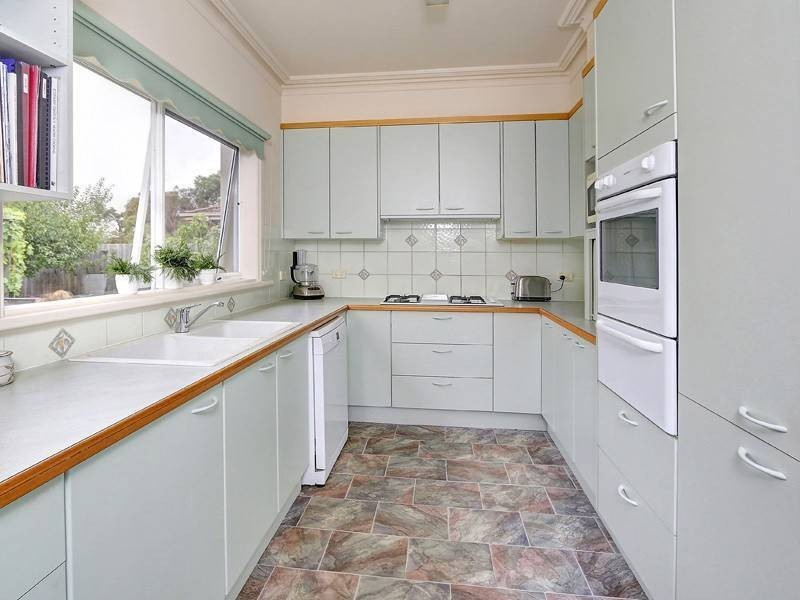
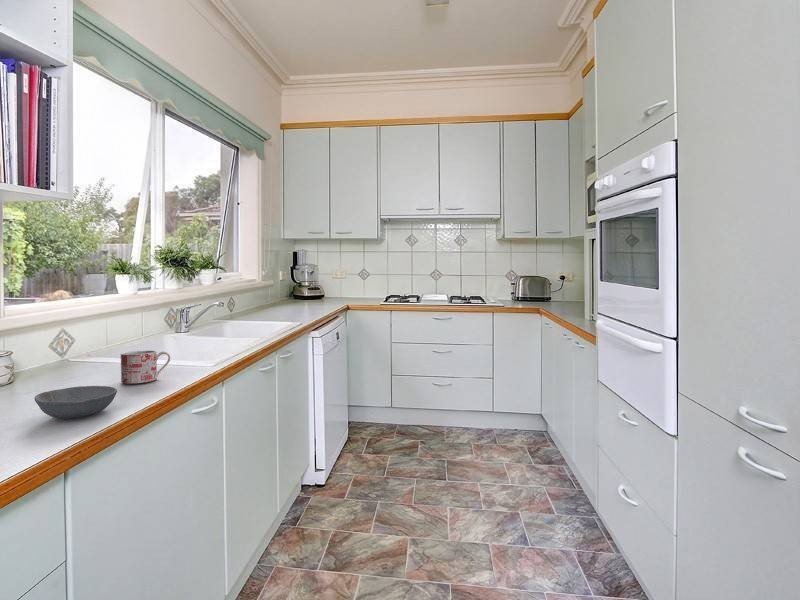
+ bowl [33,385,118,420]
+ mug [120,349,171,384]
